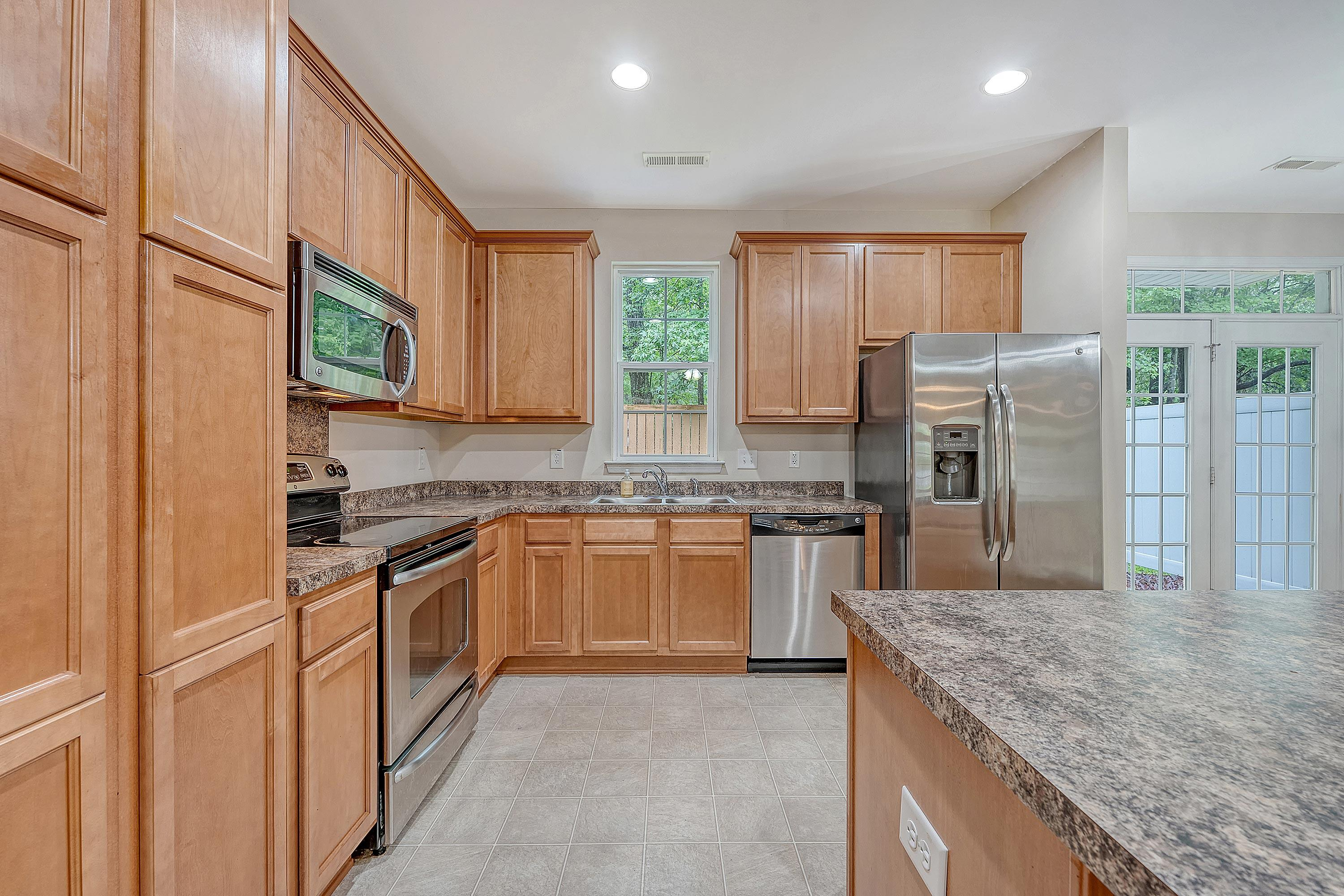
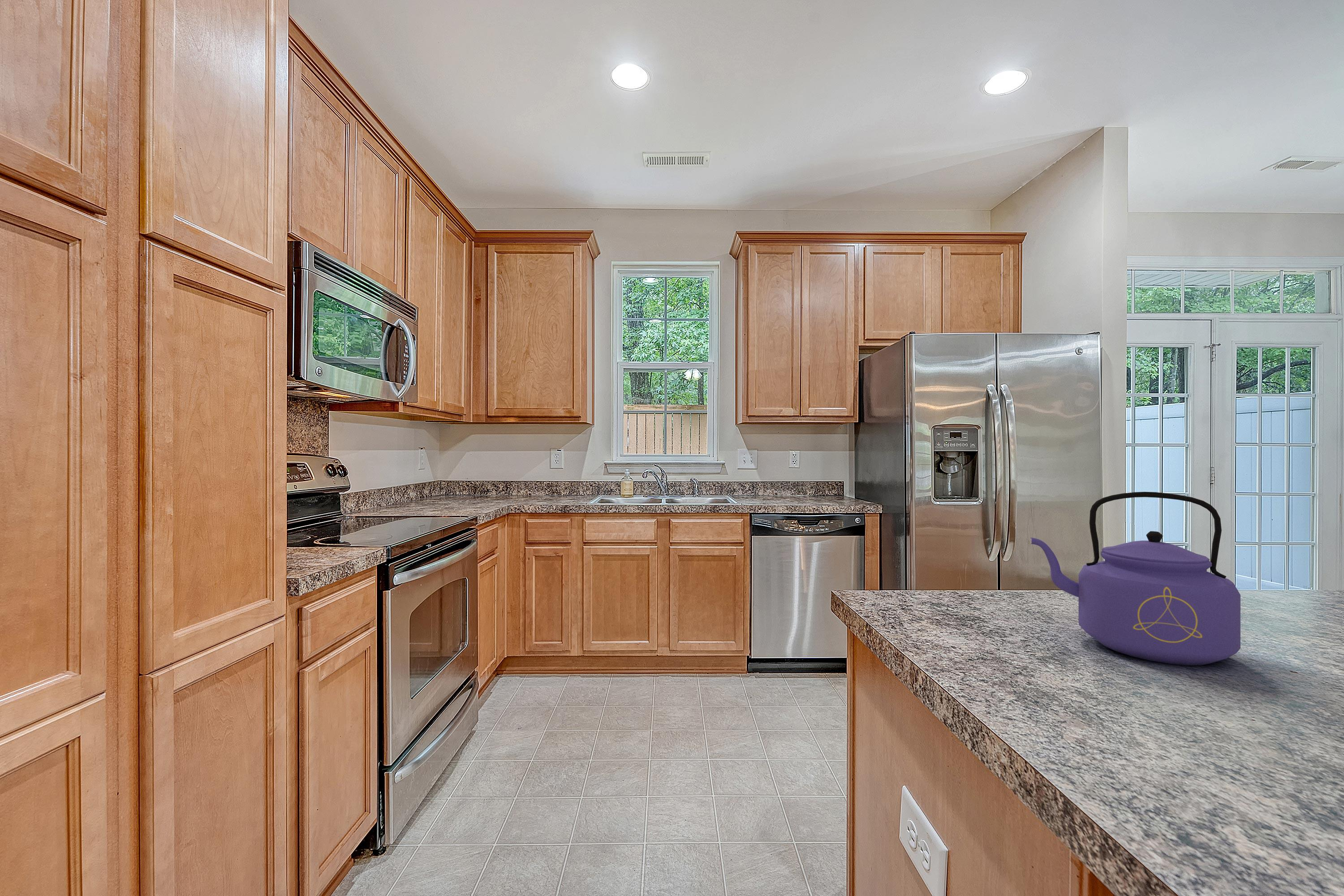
+ kettle [1030,491,1241,666]
